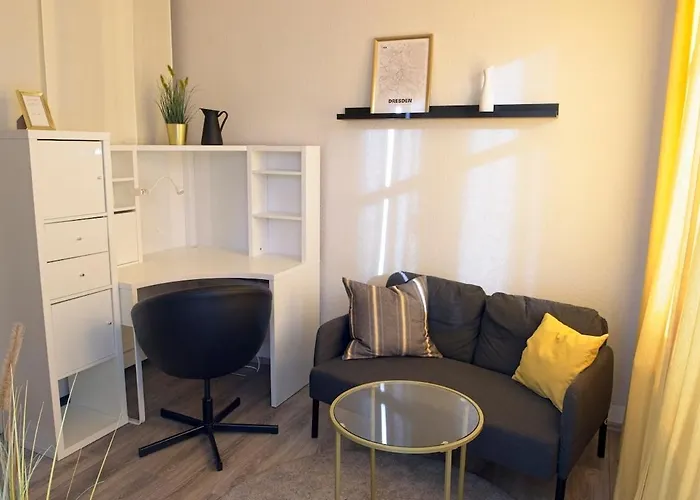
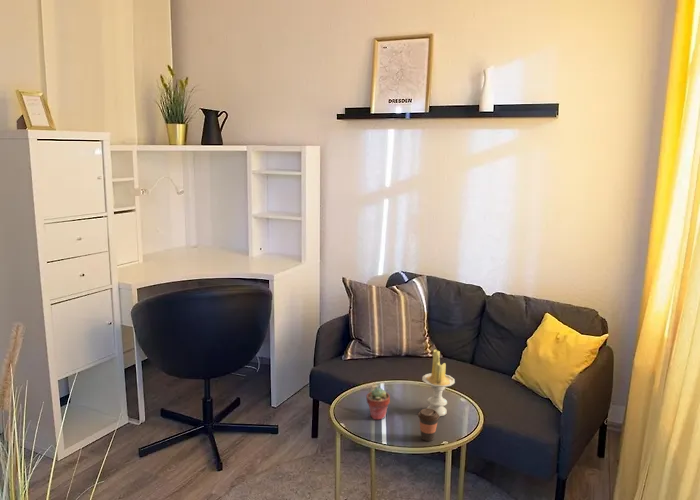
+ candle [421,348,456,417]
+ potted succulent [365,386,391,421]
+ coffee cup [417,407,441,442]
